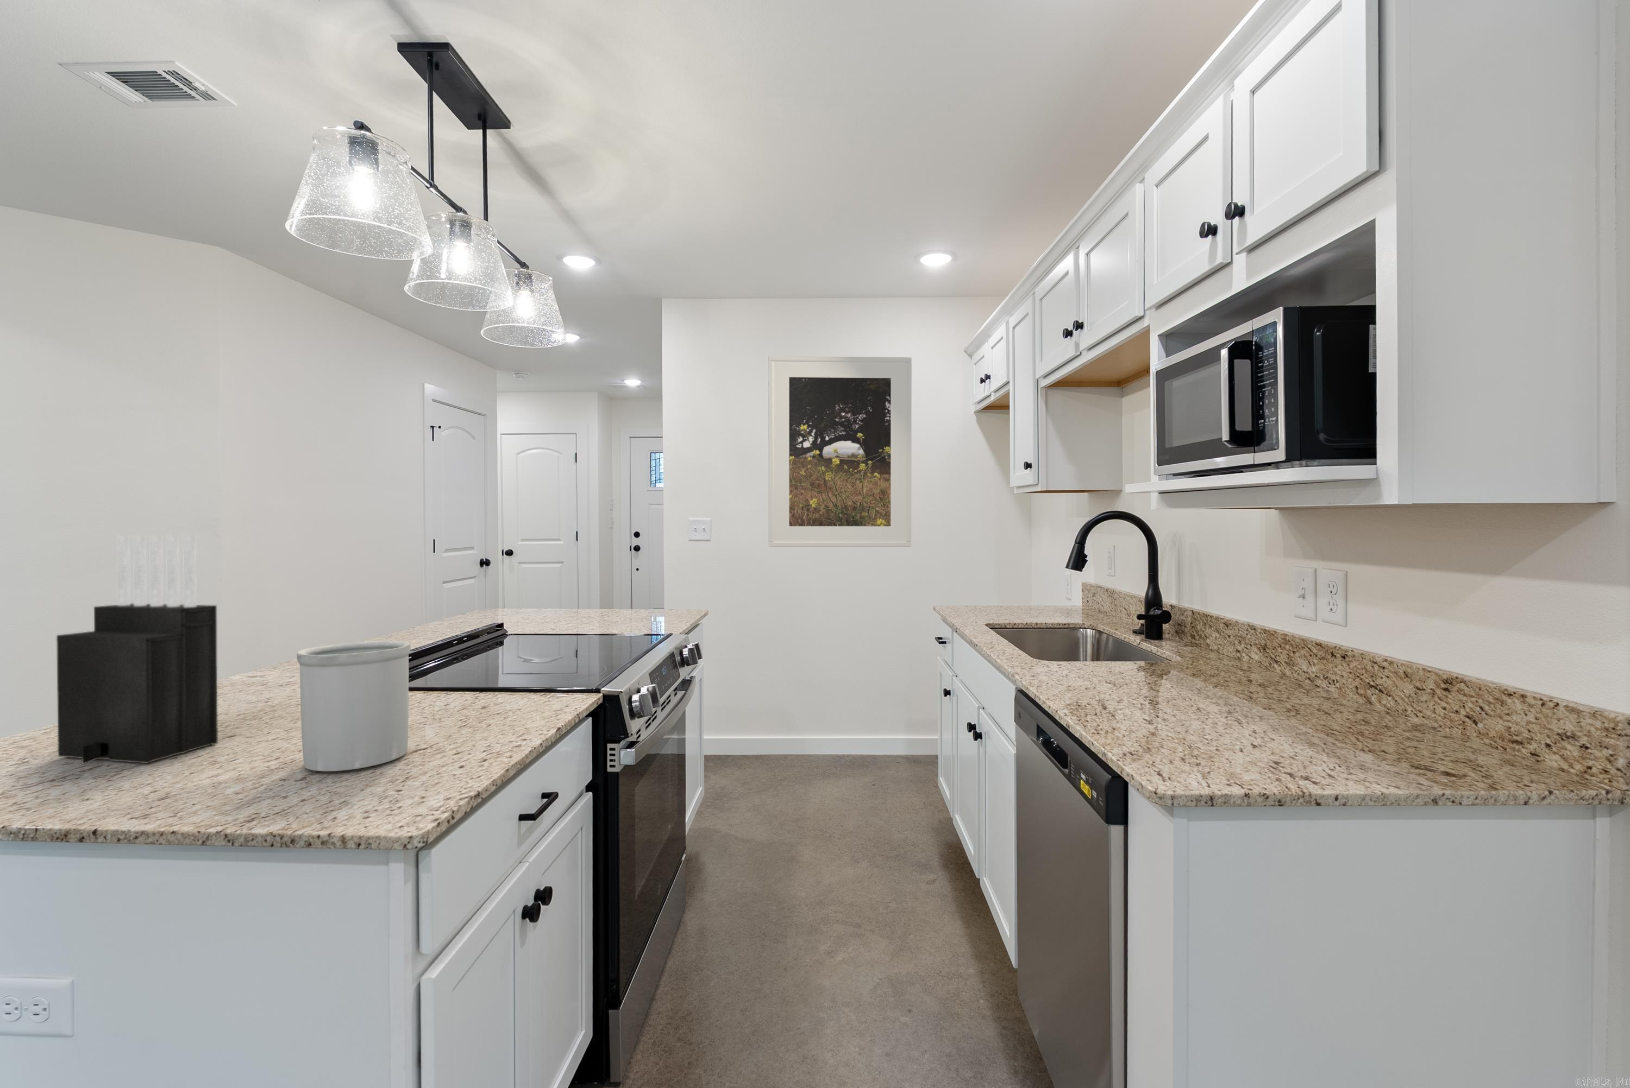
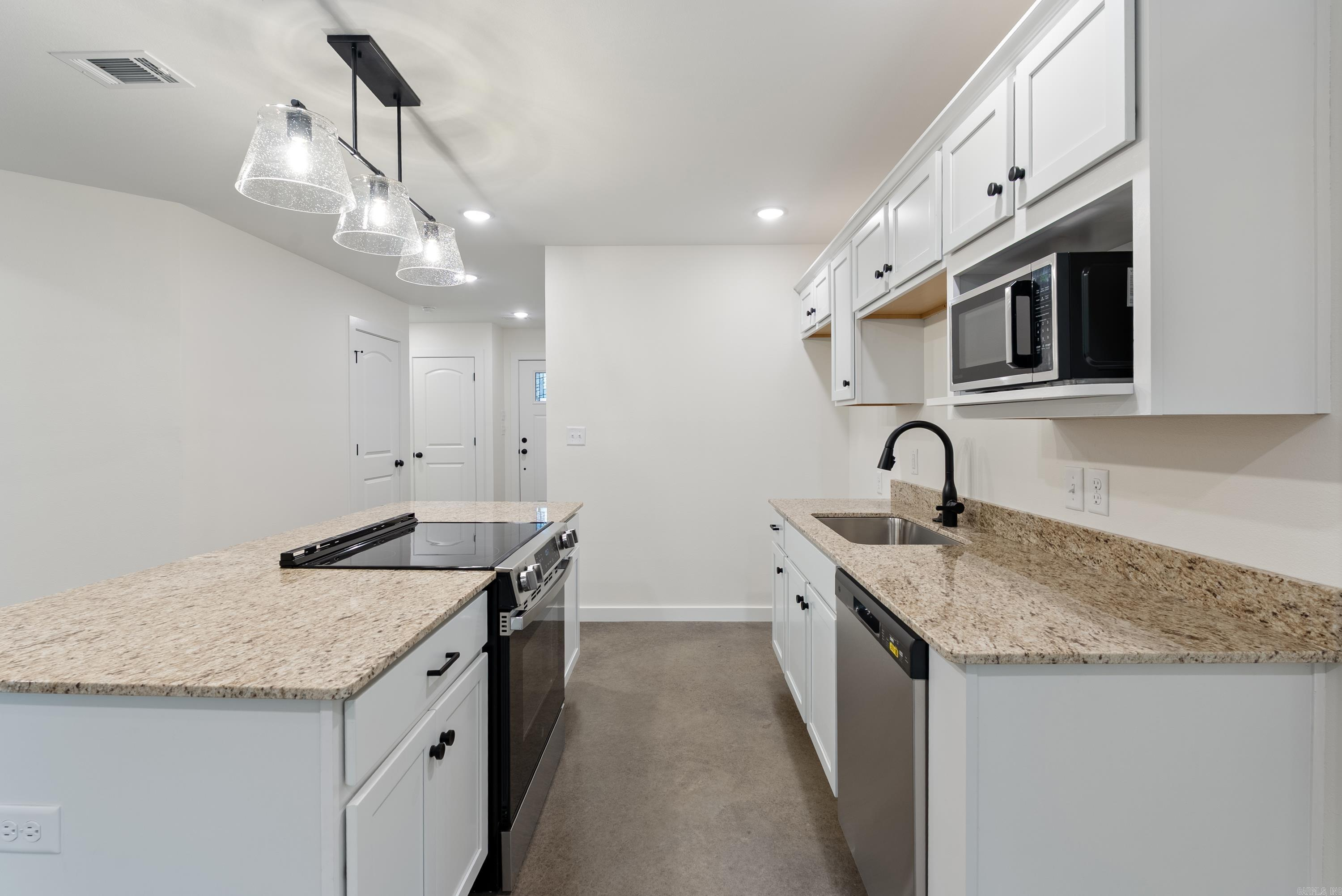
- utensil holder [296,641,412,772]
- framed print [768,356,912,548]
- knife block [56,534,219,765]
